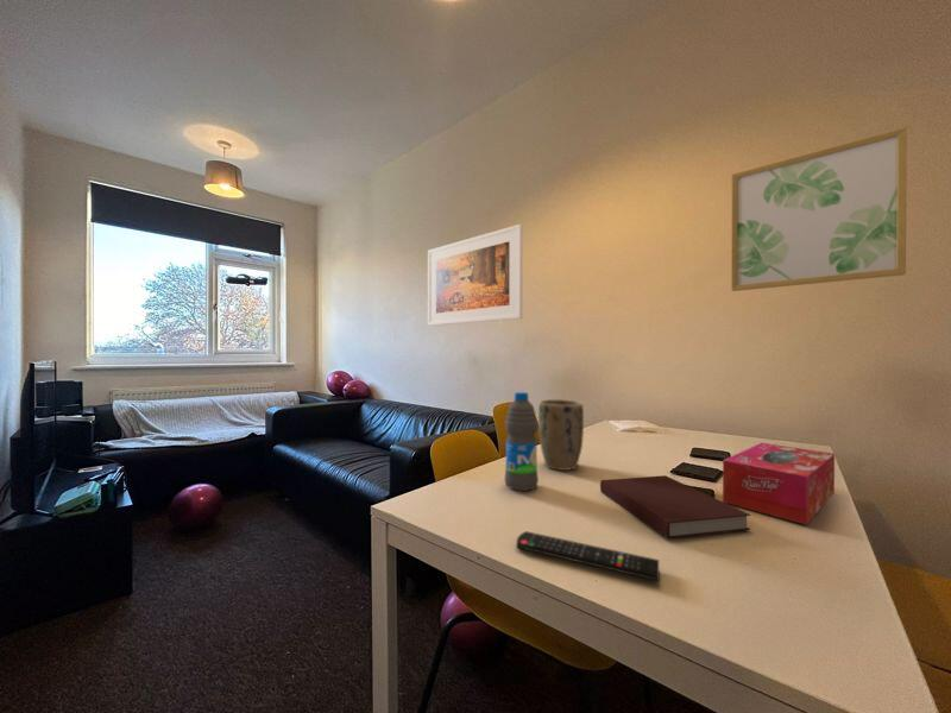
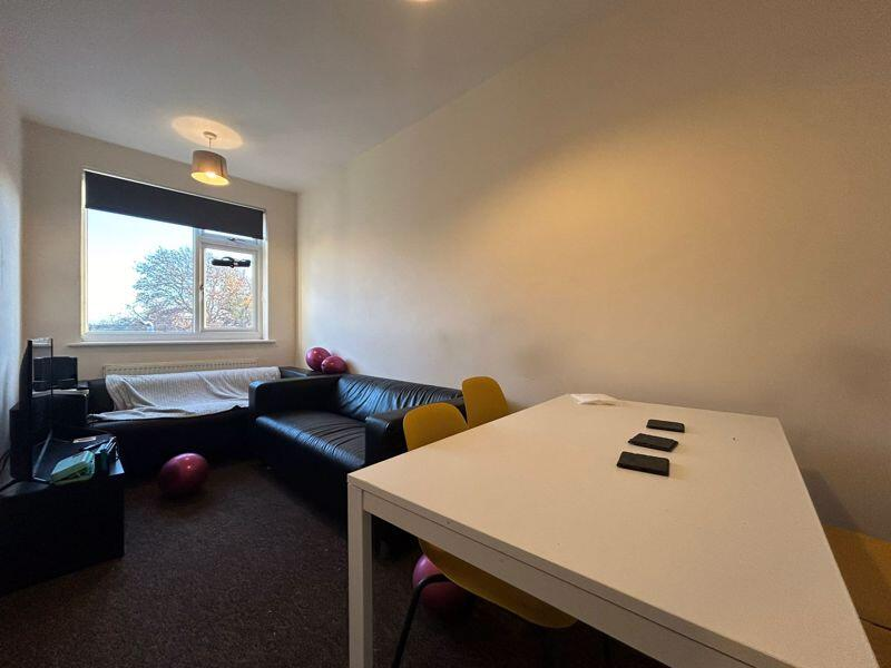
- wall art [730,127,908,292]
- plant pot [537,398,585,472]
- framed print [427,223,523,327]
- tissue box [722,442,836,526]
- water bottle [503,391,540,492]
- remote control [515,530,660,582]
- notebook [599,474,751,540]
